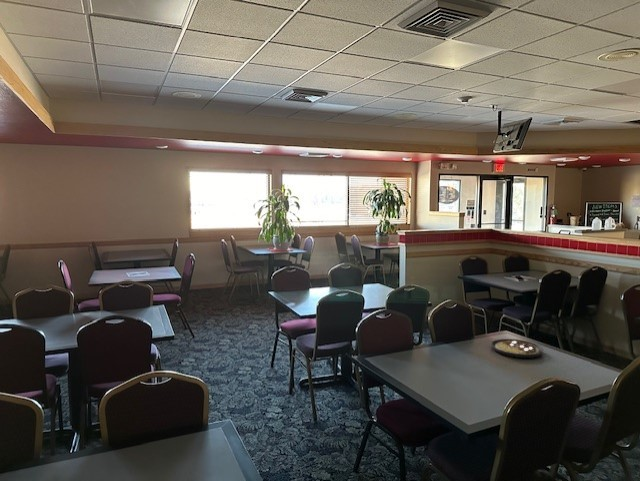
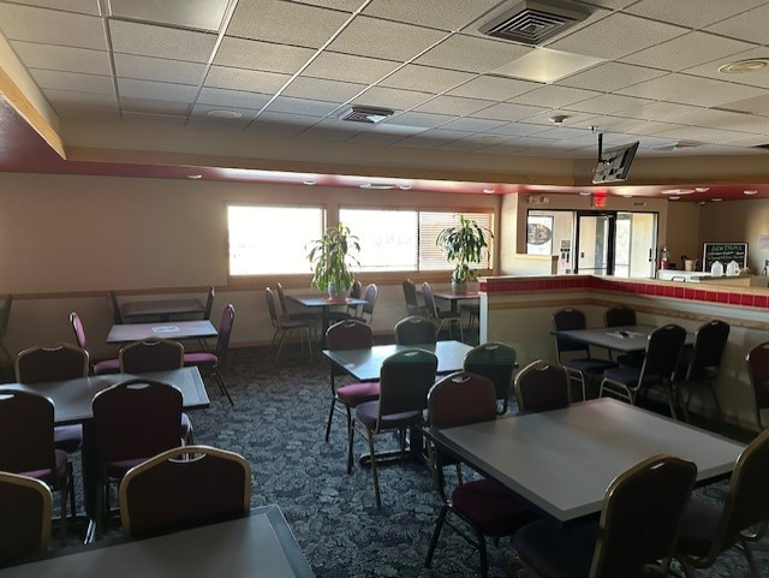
- plate [490,338,545,359]
